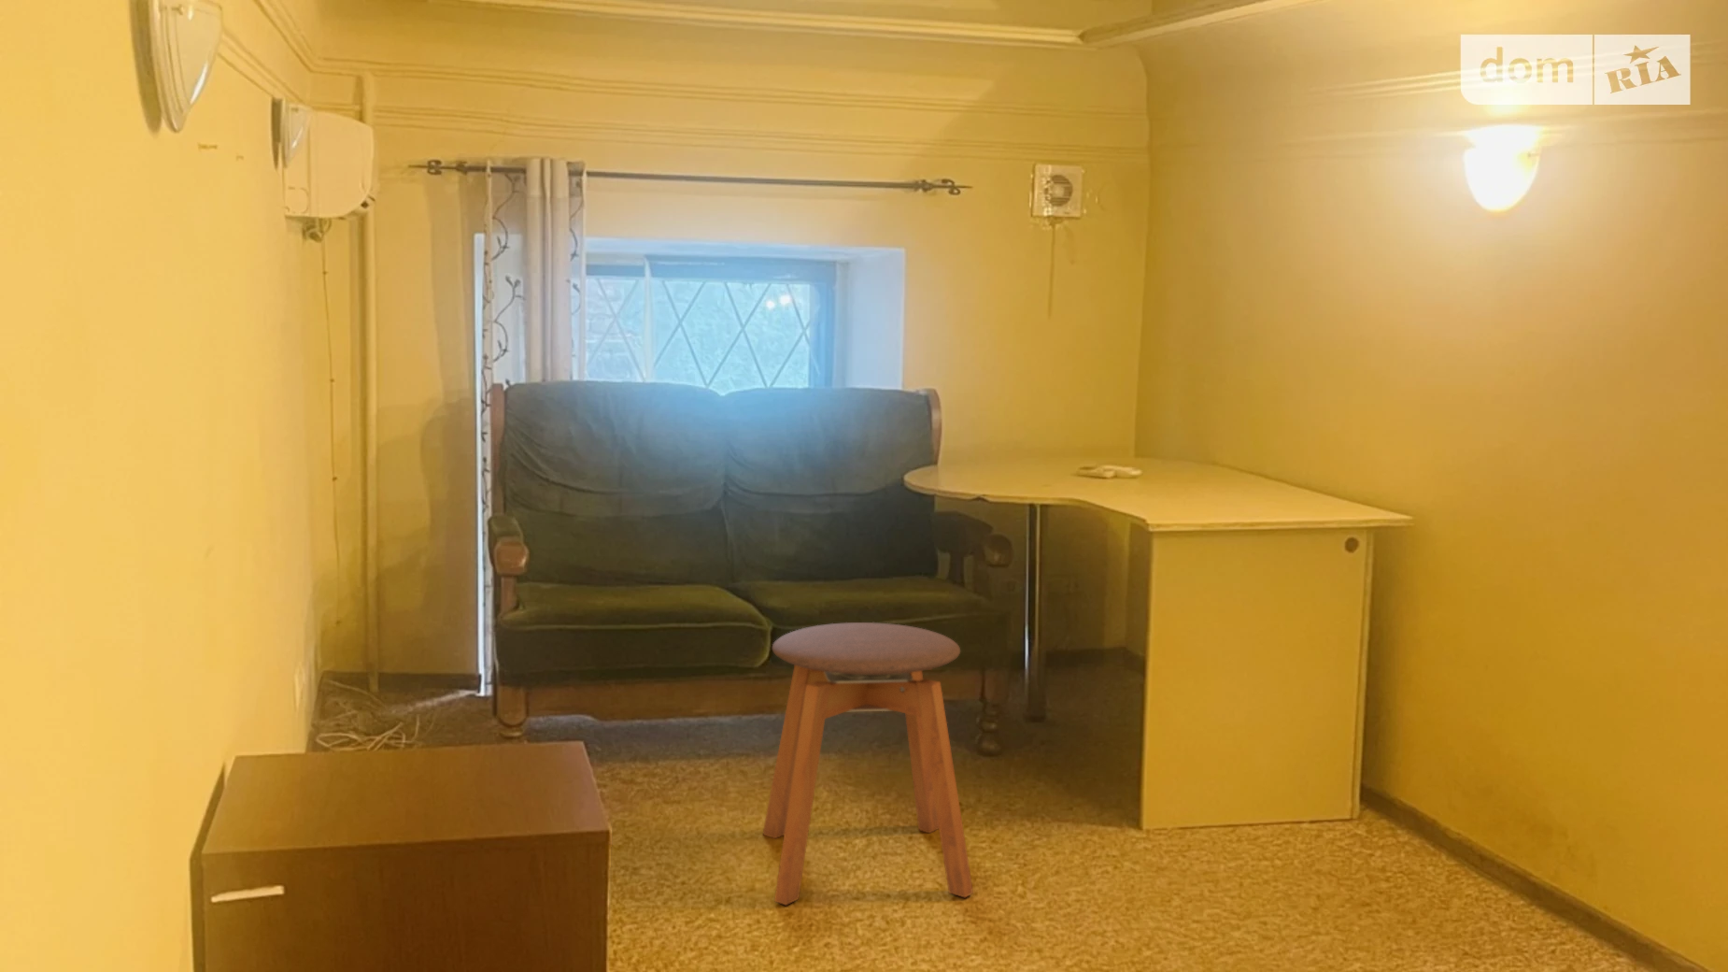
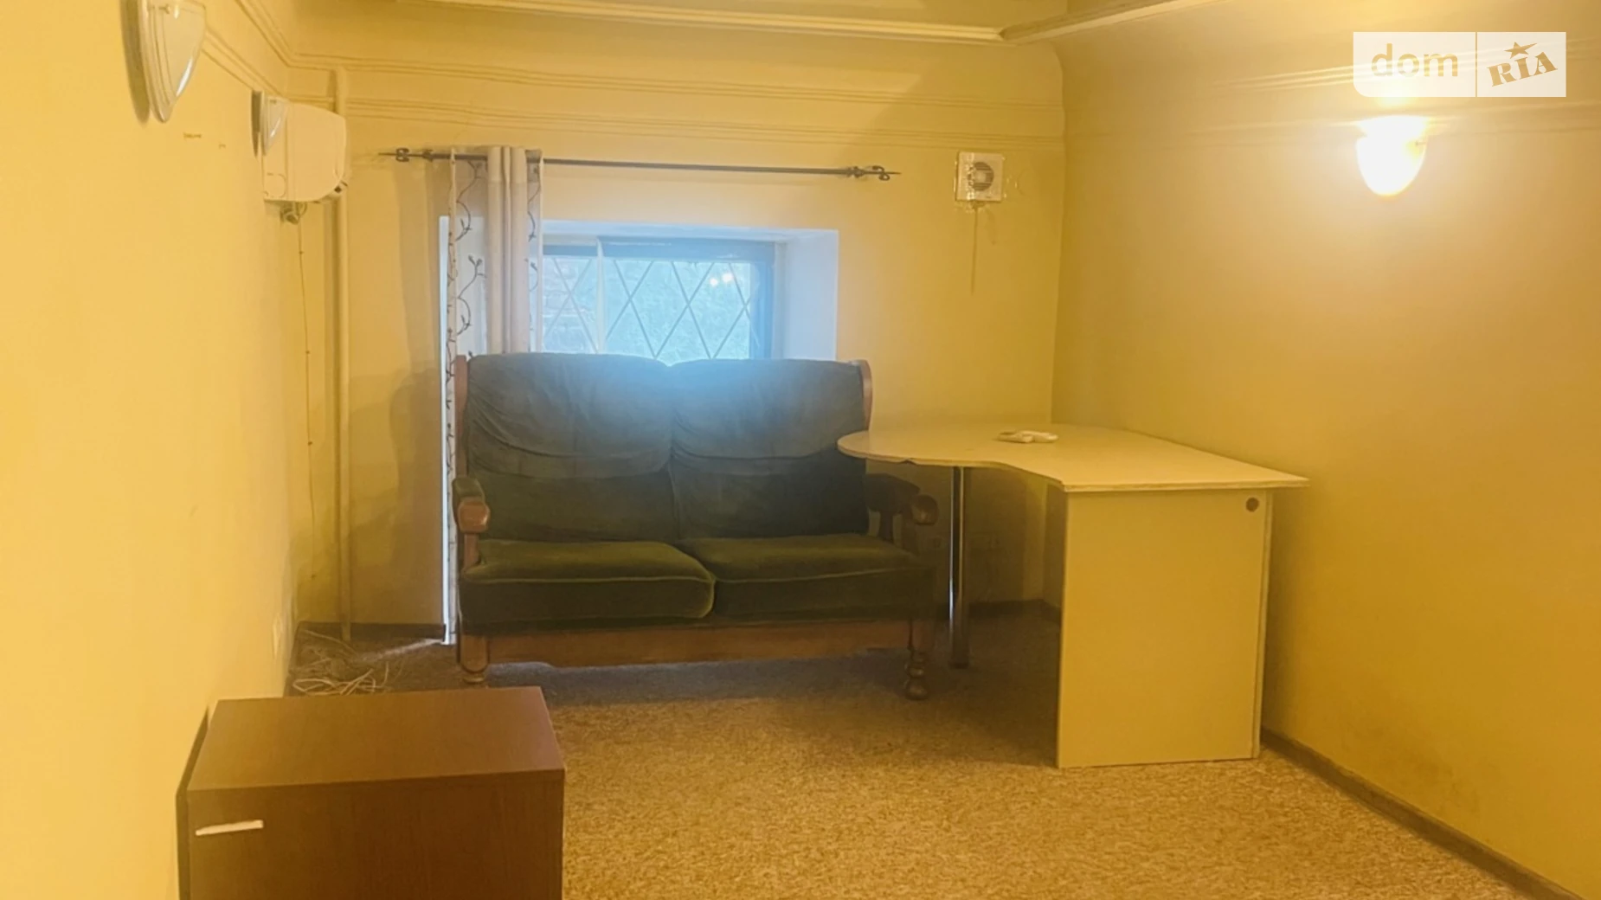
- stool [762,622,974,907]
